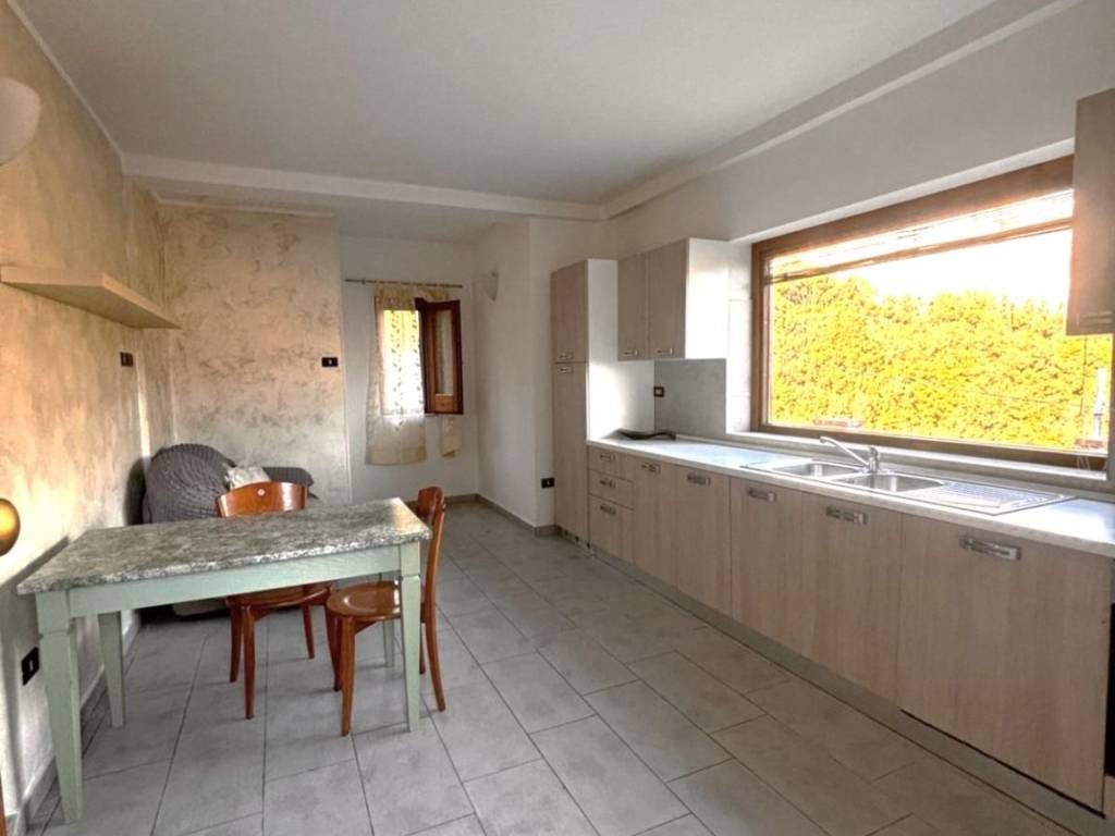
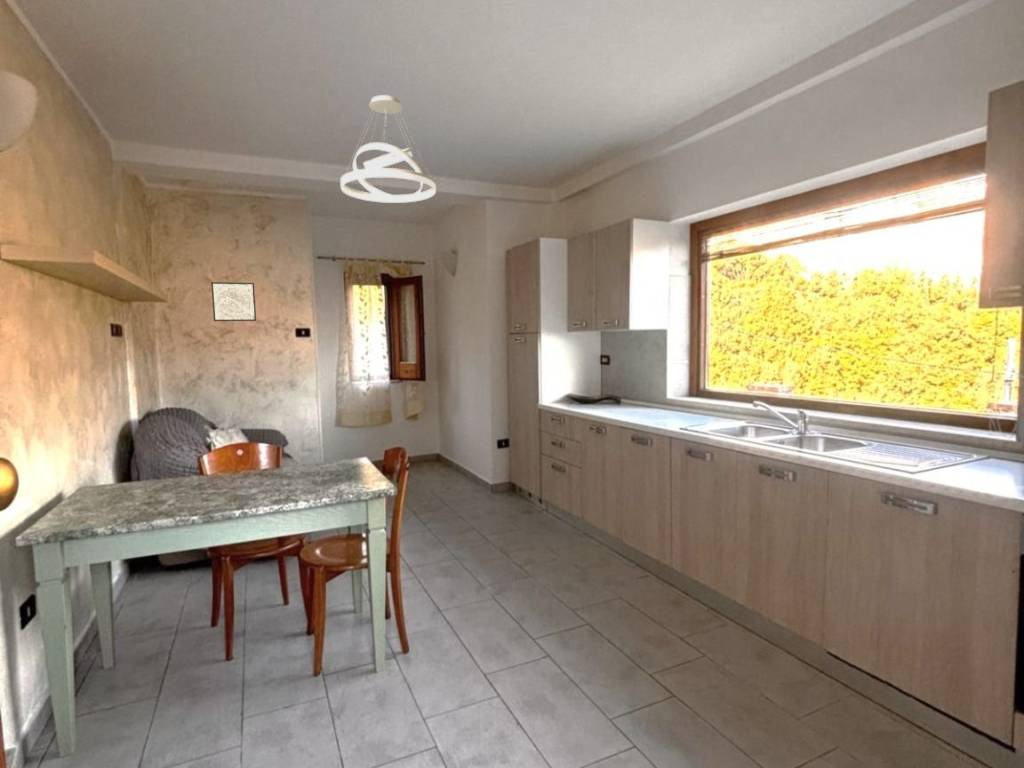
+ wall art [210,281,257,322]
+ pendant light [339,94,437,204]
